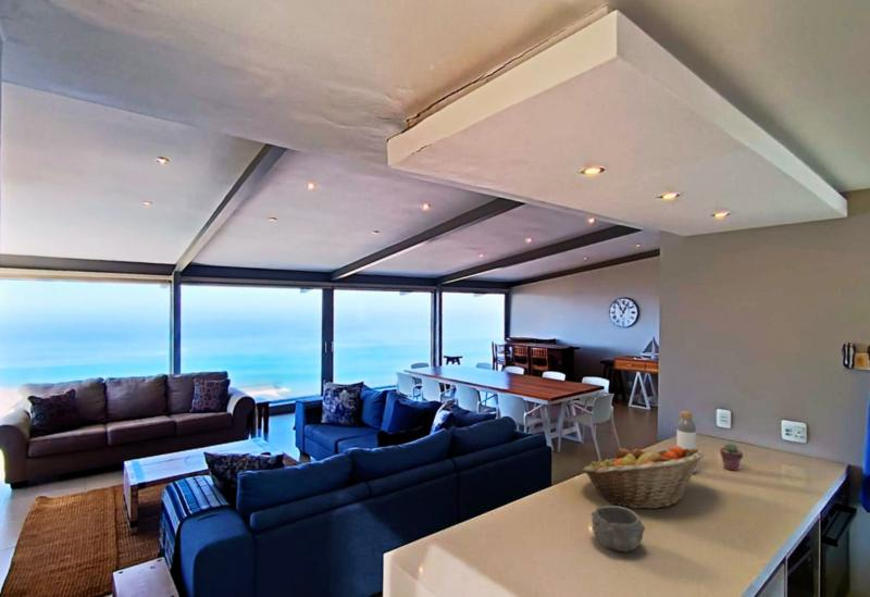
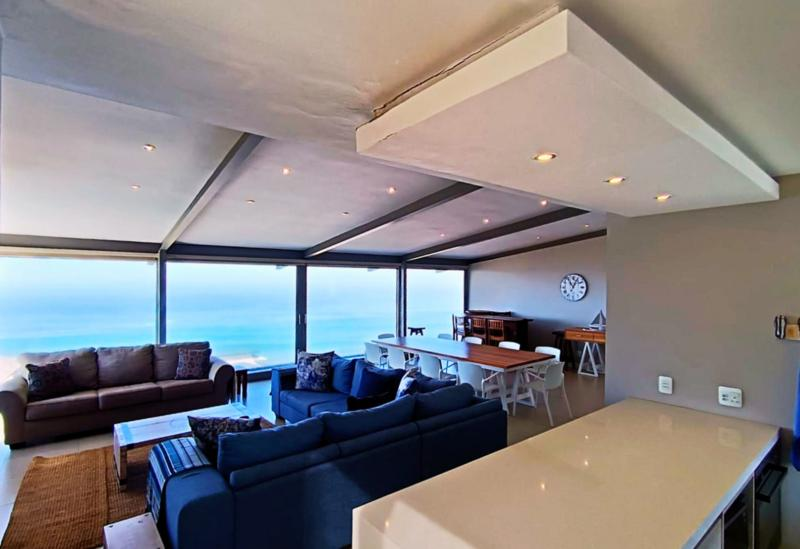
- potted succulent [719,441,744,472]
- fruit basket [581,445,705,510]
- bottle [675,409,697,474]
- bowl [591,505,646,552]
